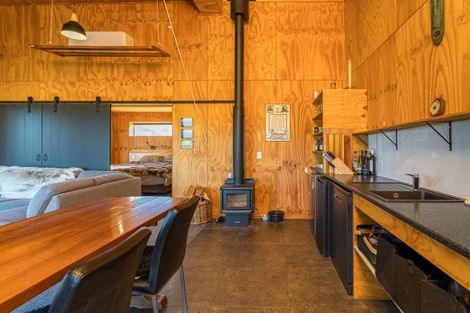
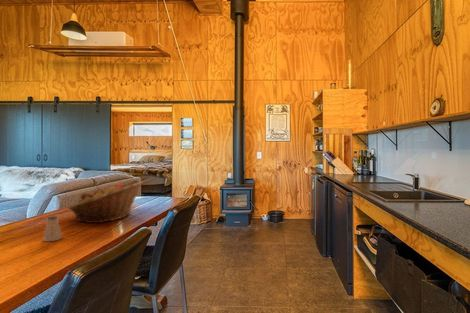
+ fruit basket [67,179,144,224]
+ saltshaker [42,215,63,242]
